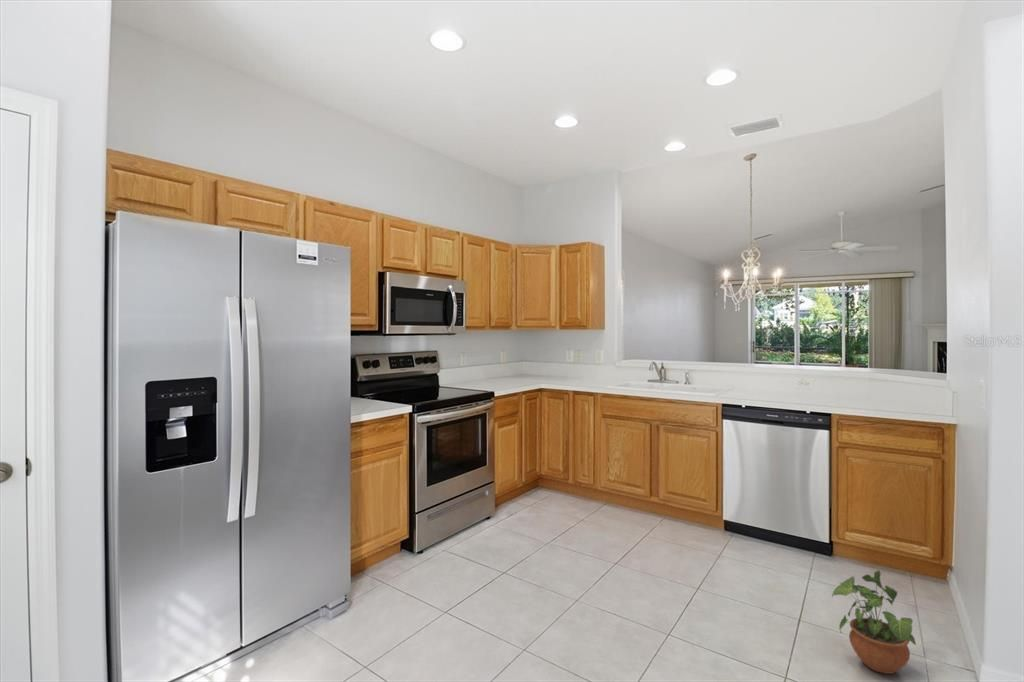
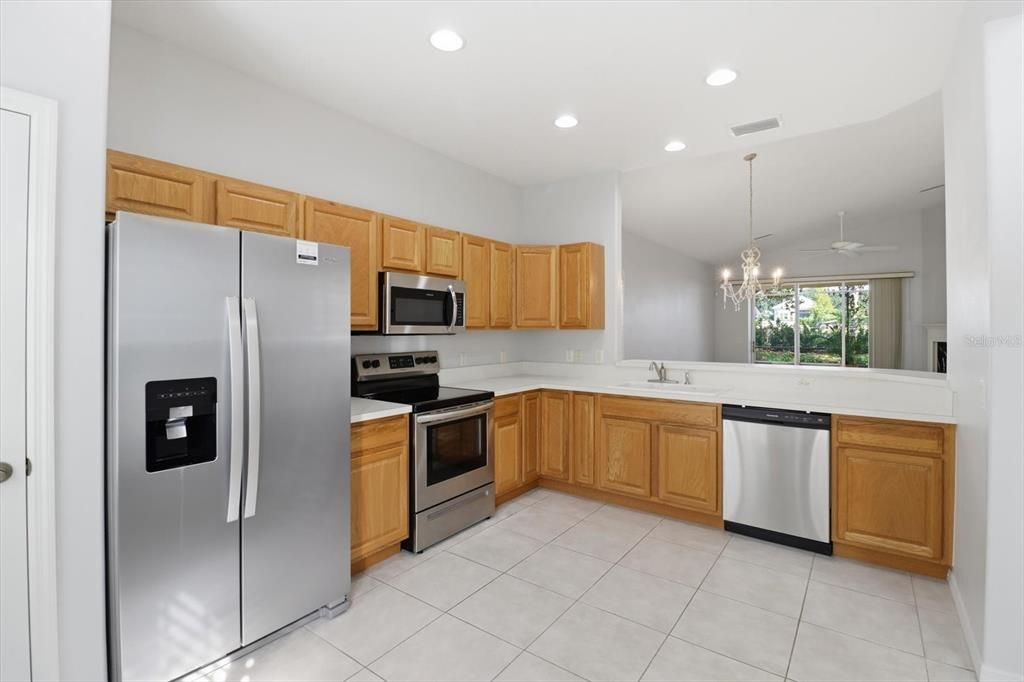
- potted plant [831,569,917,675]
